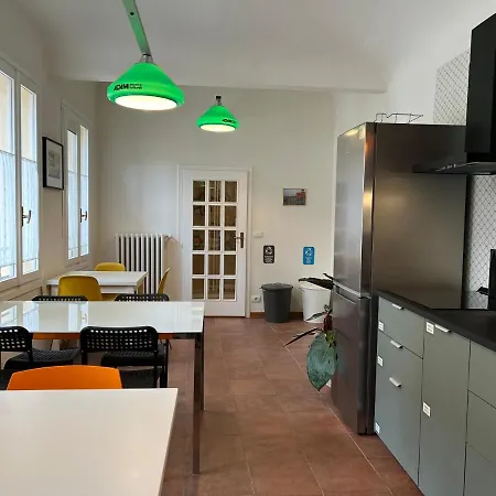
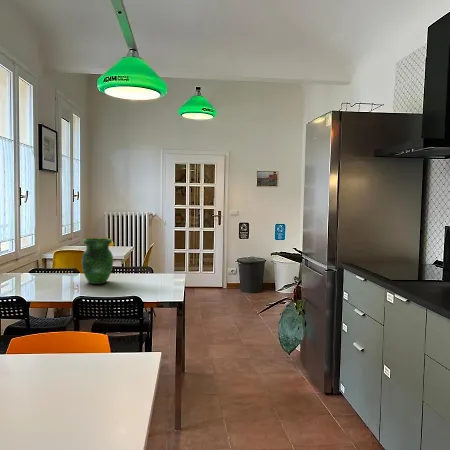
+ vase [81,237,114,285]
